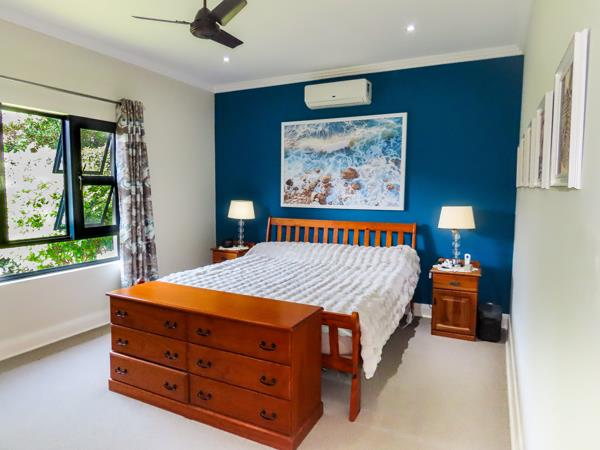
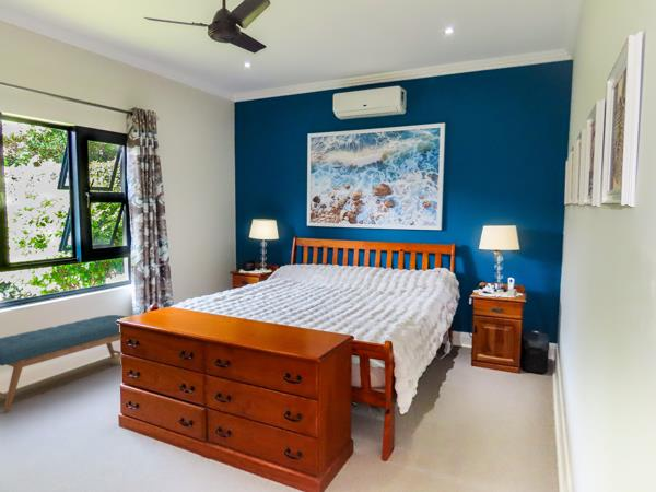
+ bench [0,314,128,413]
